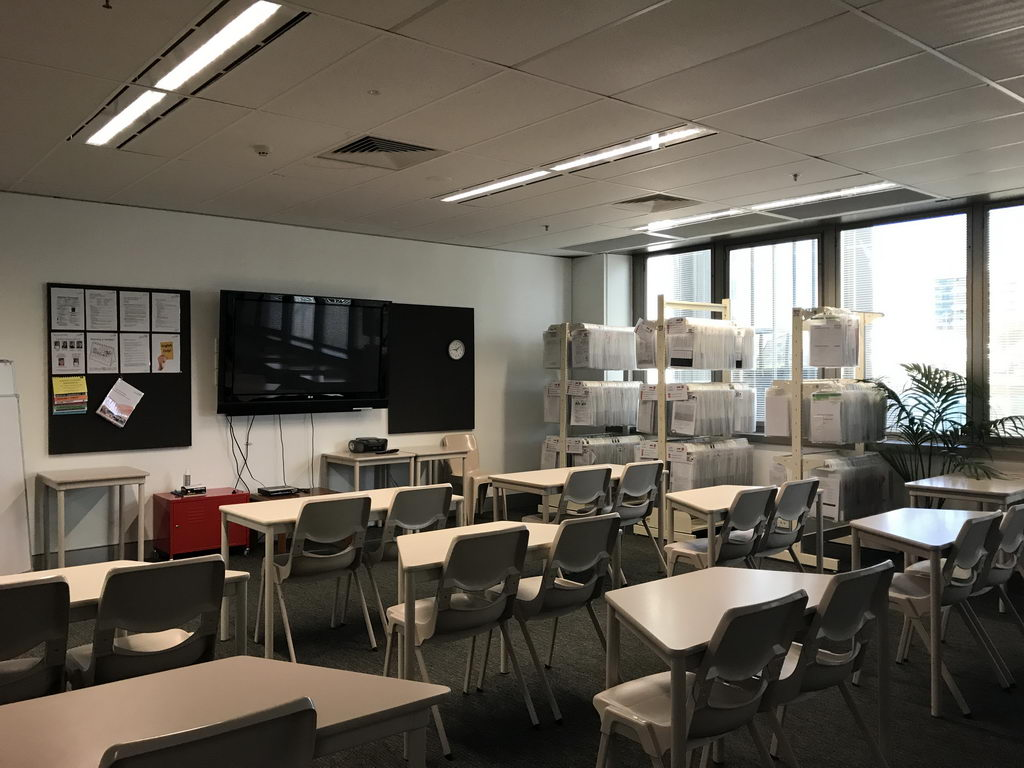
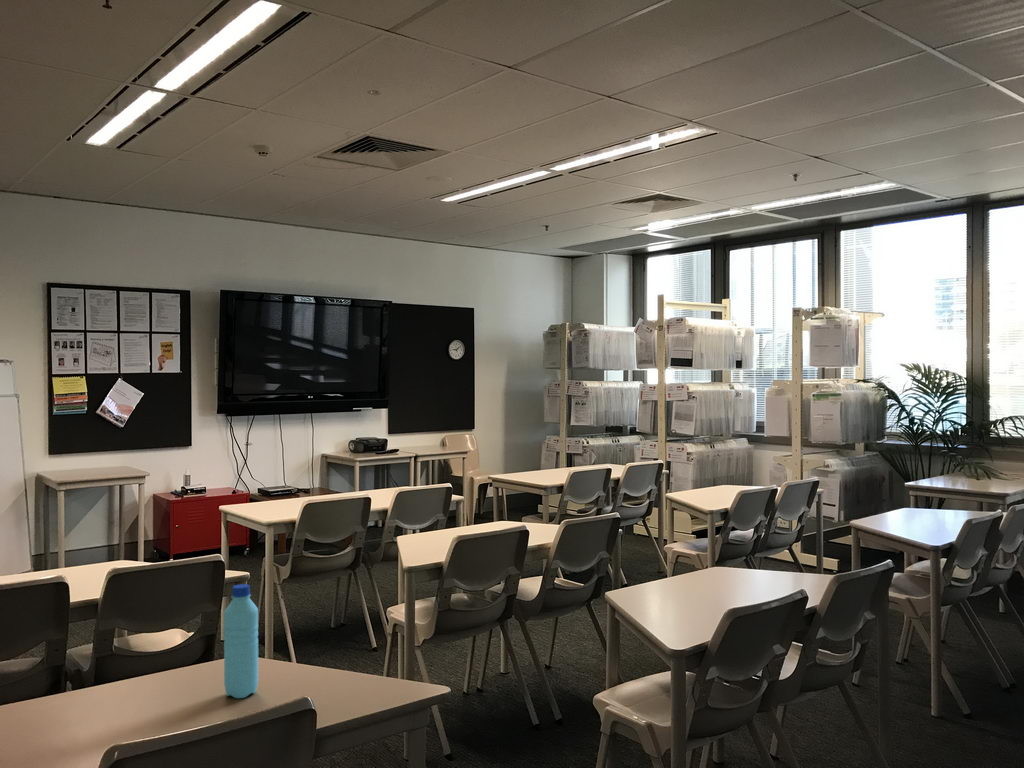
+ water bottle [223,583,259,699]
